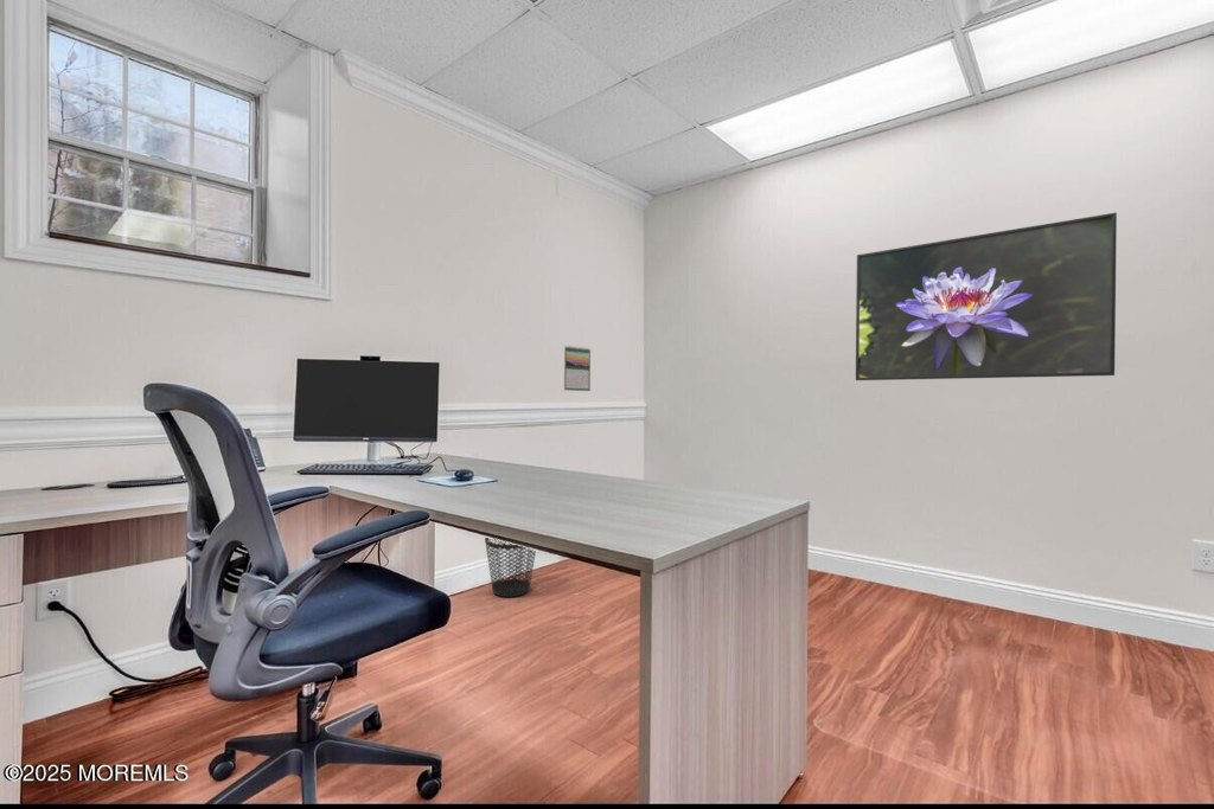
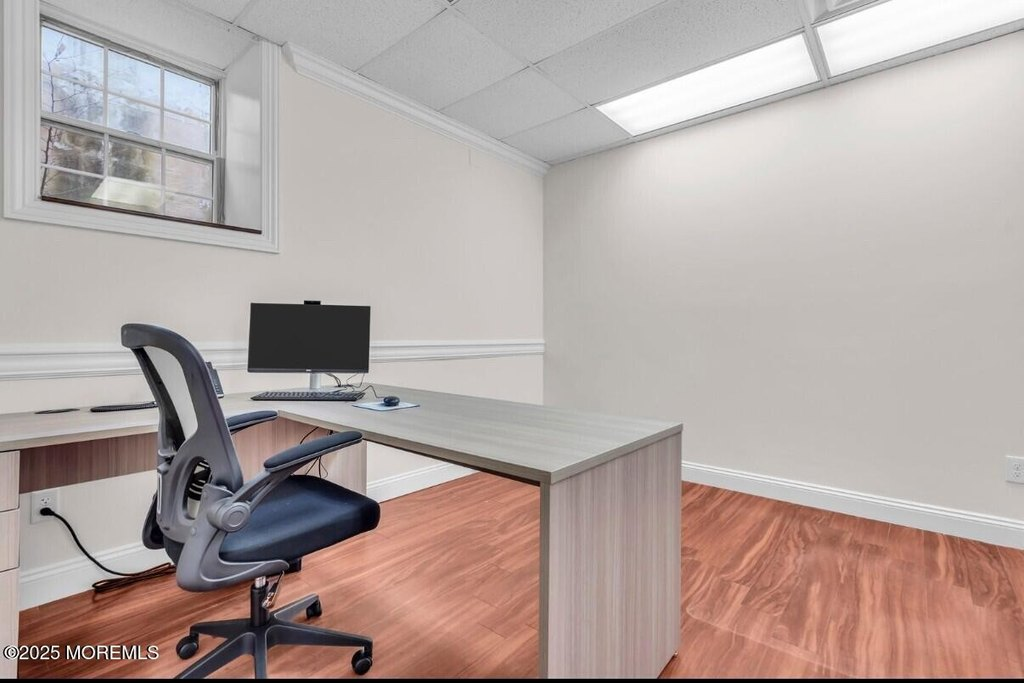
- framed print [855,211,1118,381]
- wastebasket [484,537,537,598]
- calendar [563,345,592,392]
